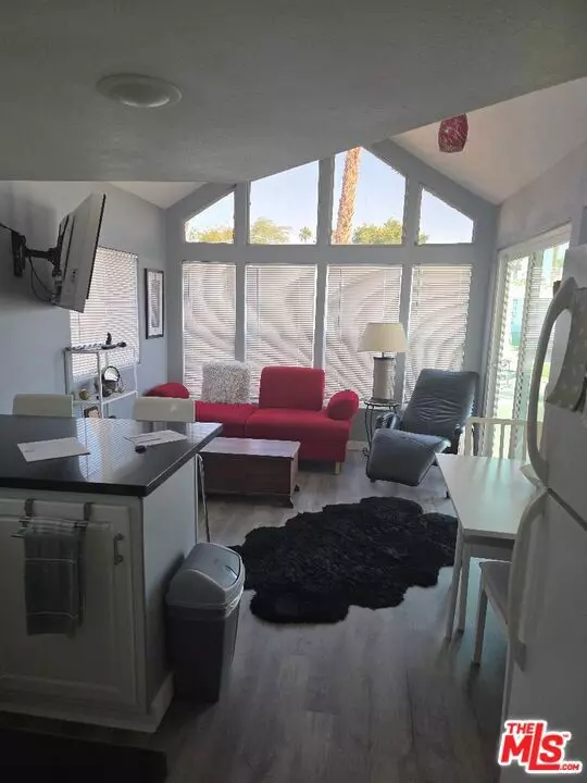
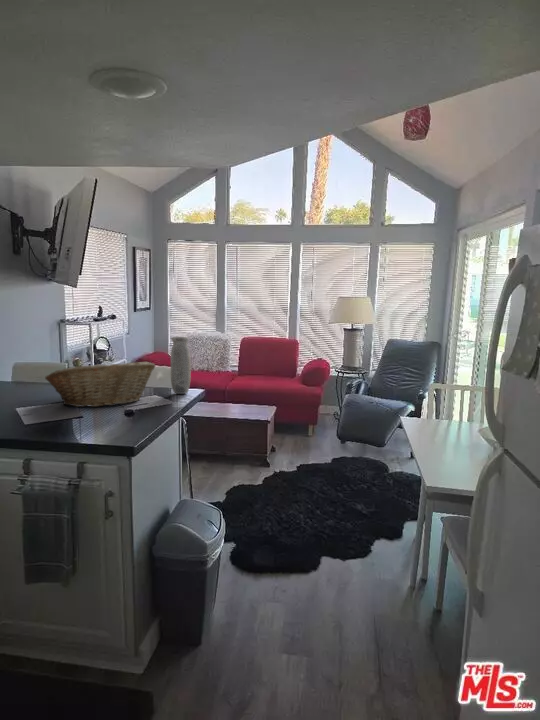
+ fruit basket [44,361,156,408]
+ vase [170,336,192,395]
